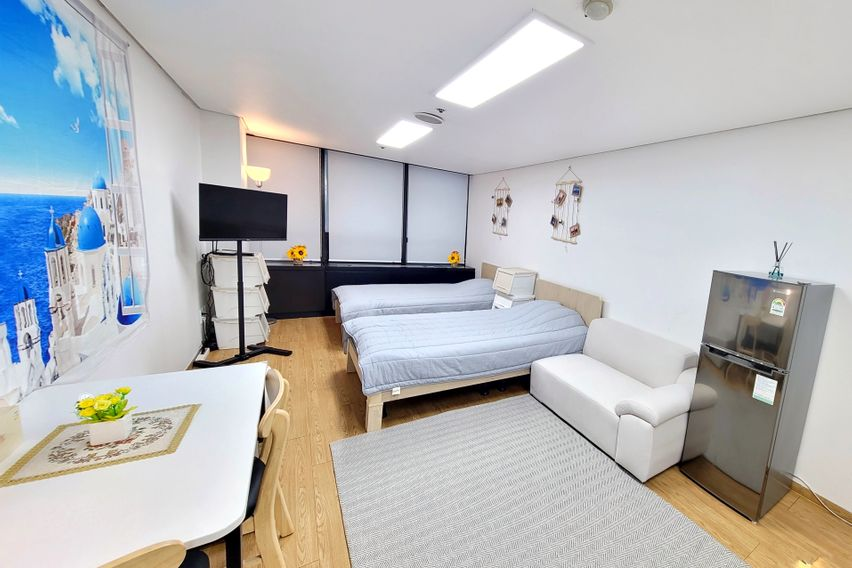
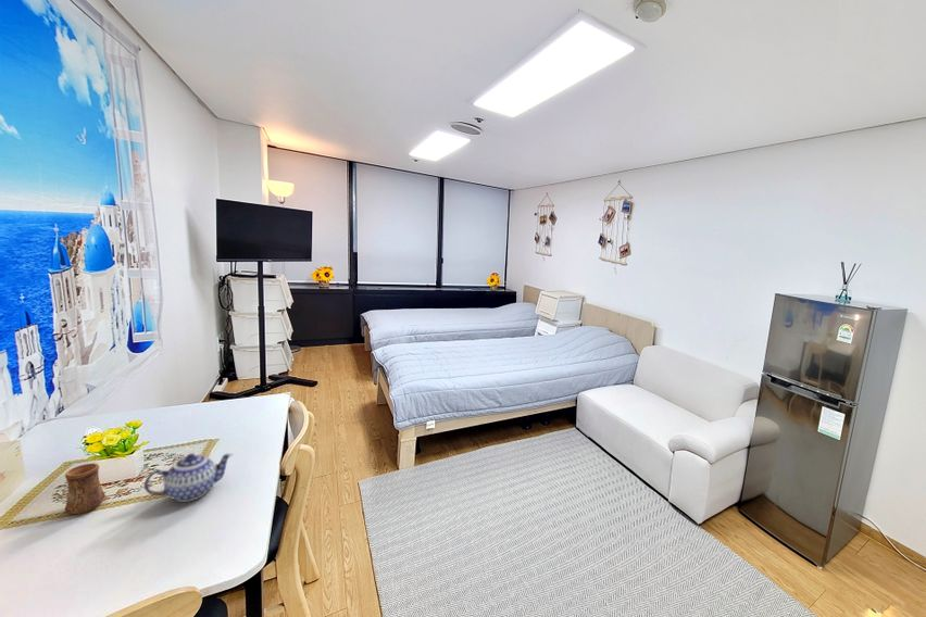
+ teapot [143,452,234,503]
+ cup [64,462,107,516]
